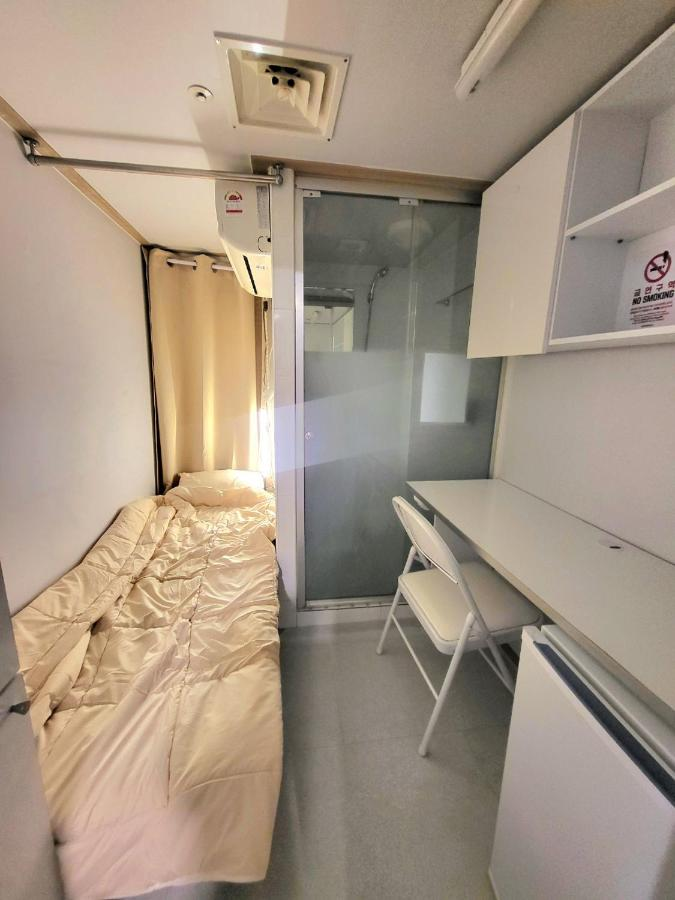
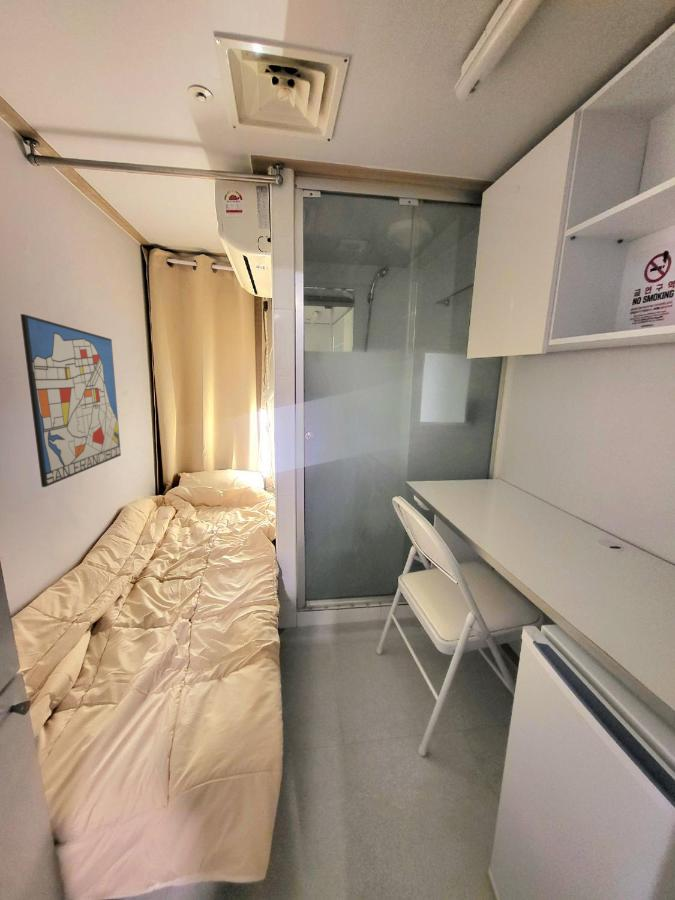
+ wall art [20,313,122,488]
